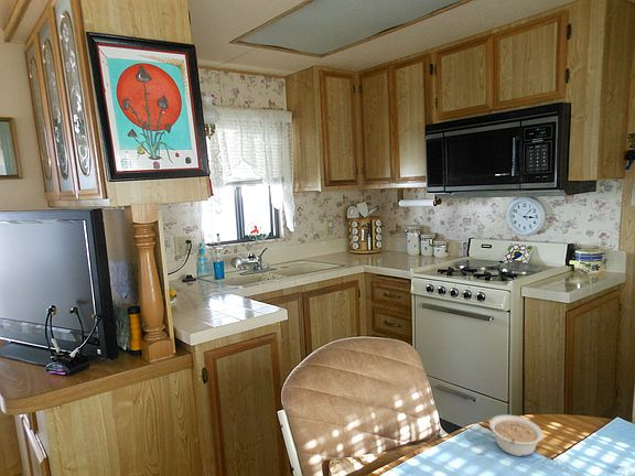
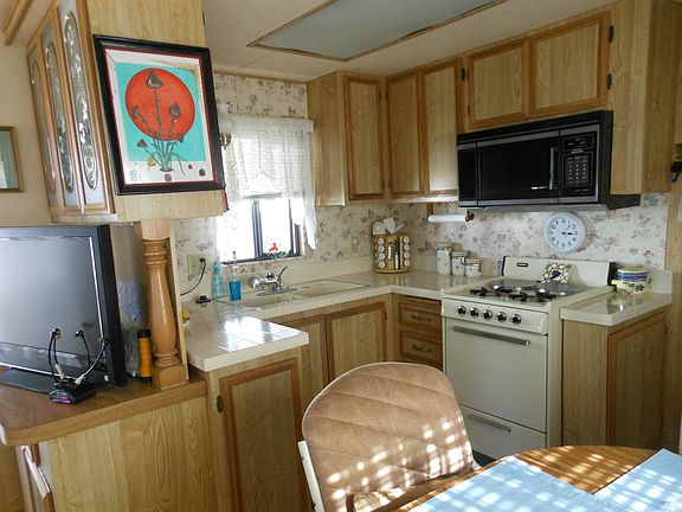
- legume [488,413,543,457]
